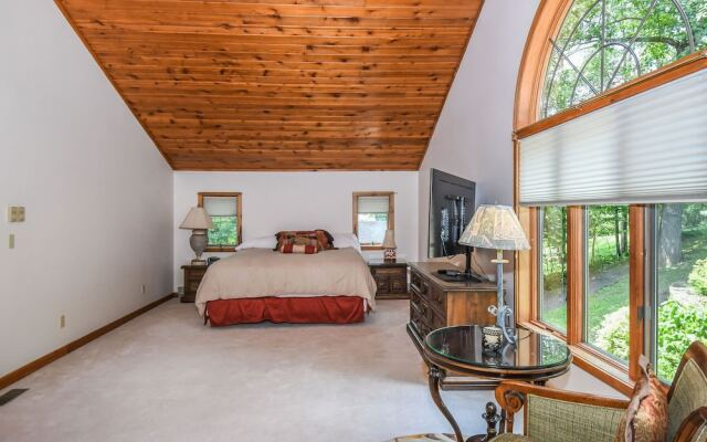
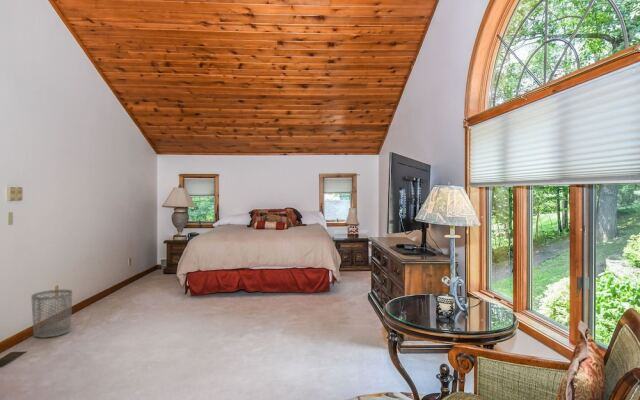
+ waste bin [30,289,73,339]
